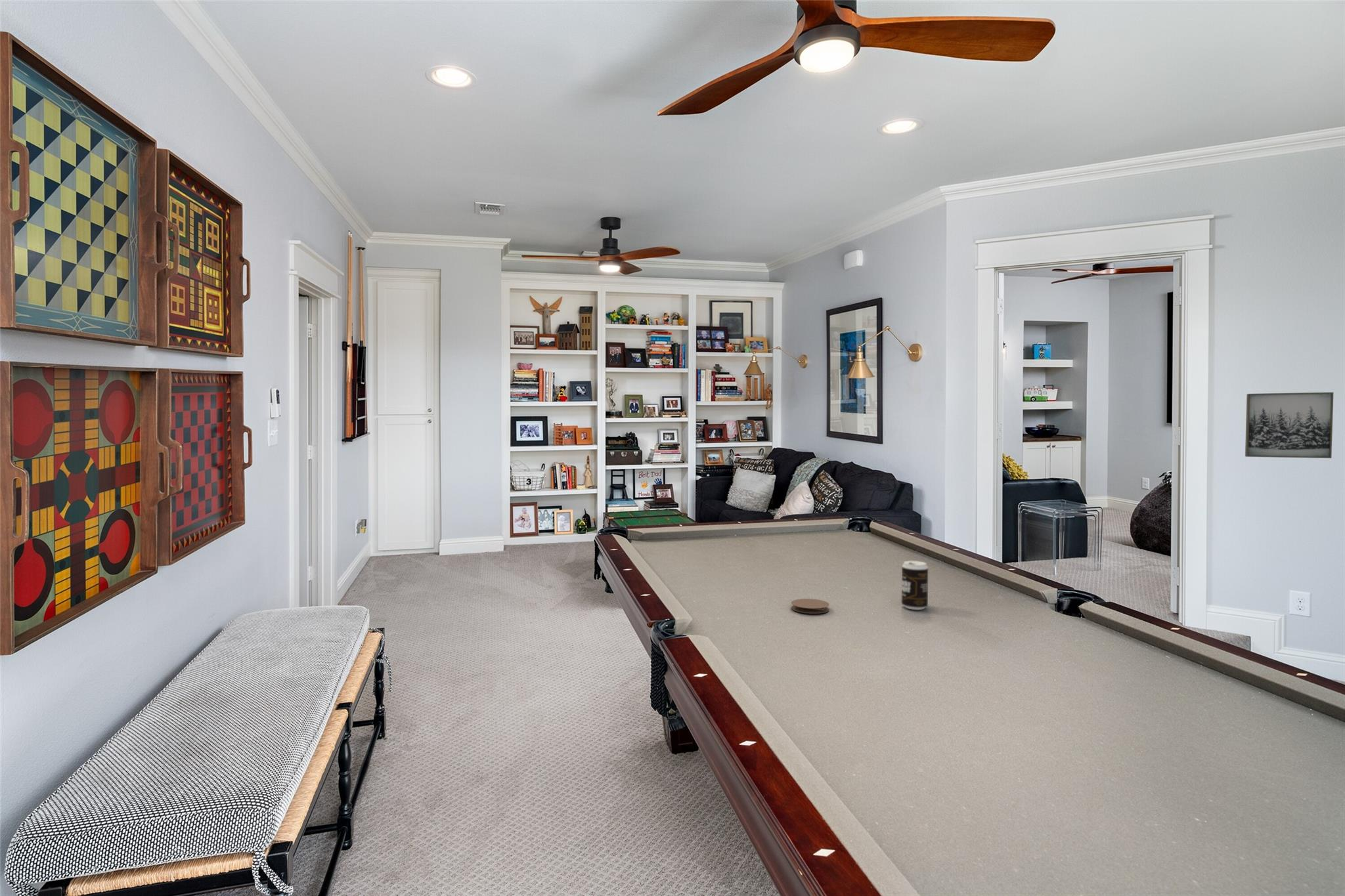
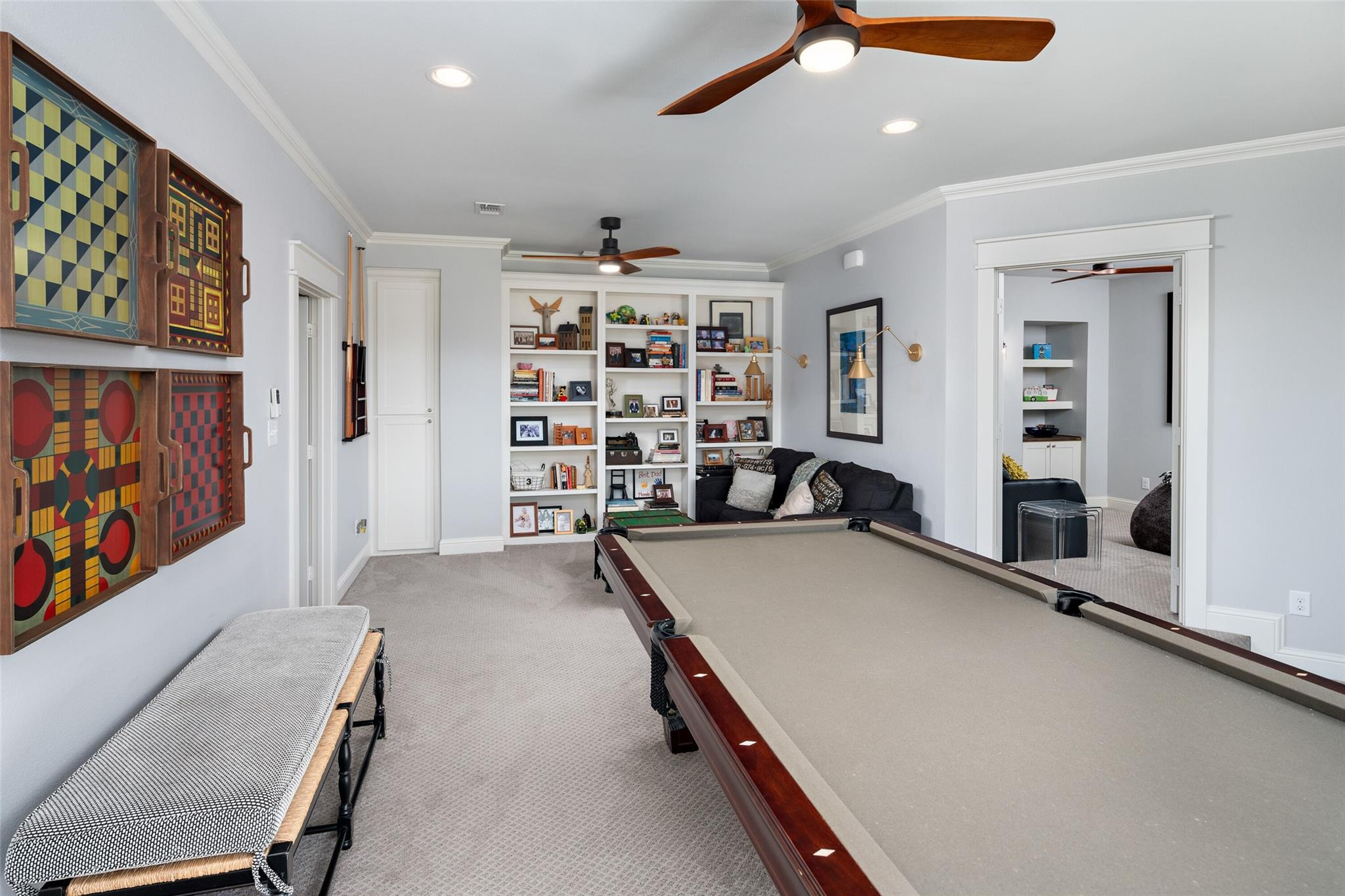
- beer can [901,561,929,610]
- coaster [791,598,829,614]
- wall art [1245,392,1334,459]
